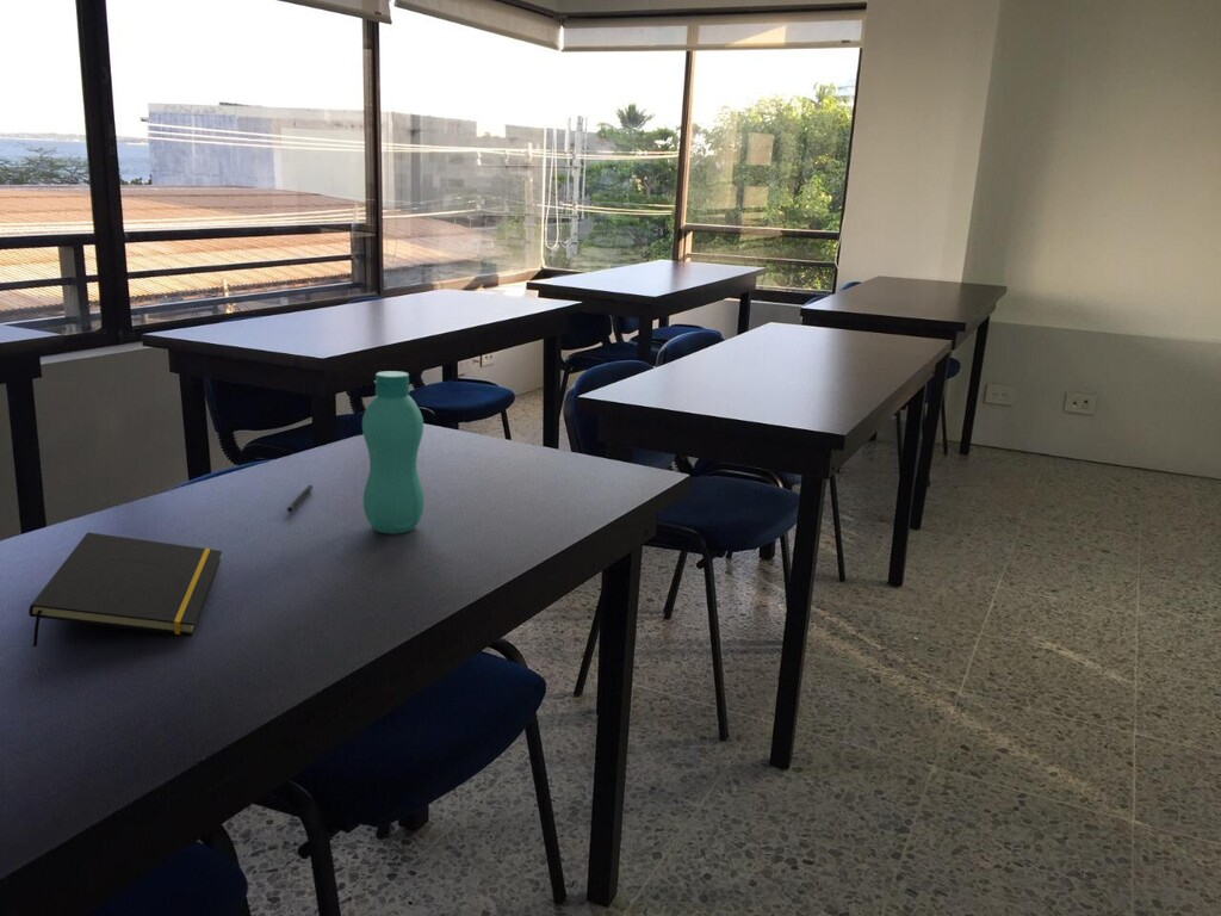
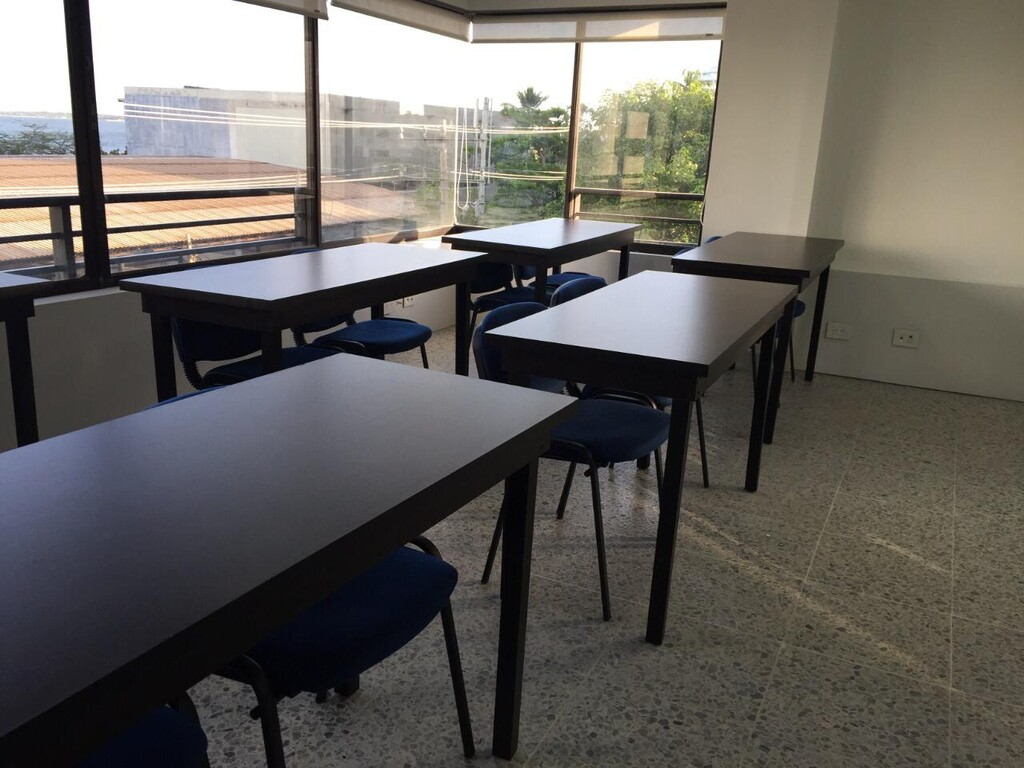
- notepad [27,531,223,648]
- bottle [361,370,426,534]
- pen [286,484,314,513]
